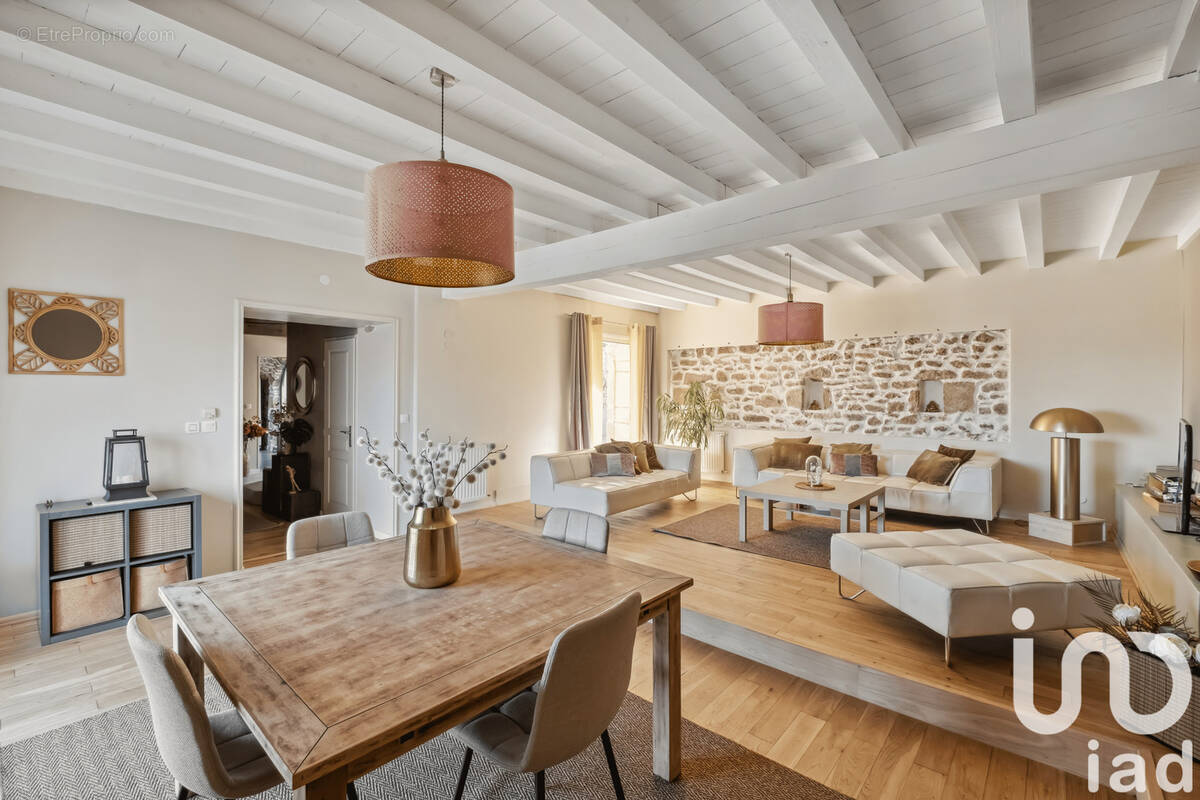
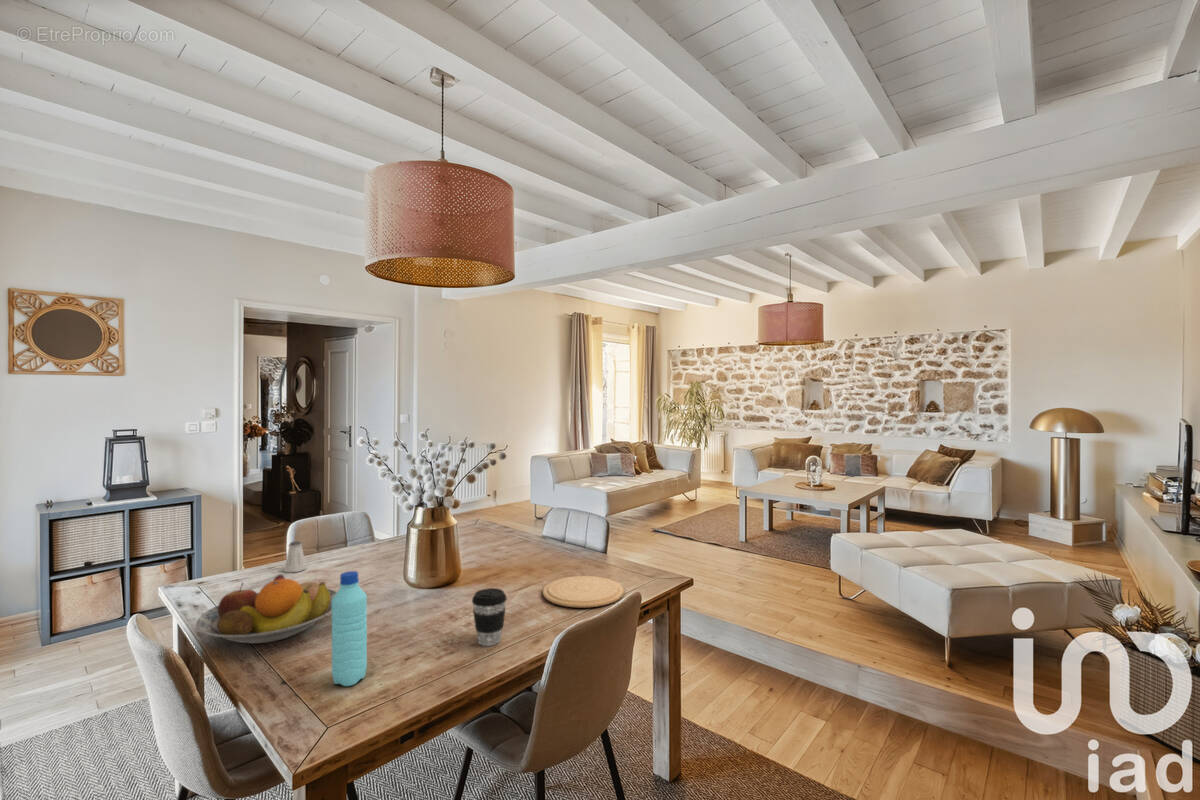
+ coffee cup [471,587,508,647]
+ fruit bowl [195,574,338,645]
+ plate [542,575,625,608]
+ water bottle [331,570,368,687]
+ saltshaker [283,540,308,573]
